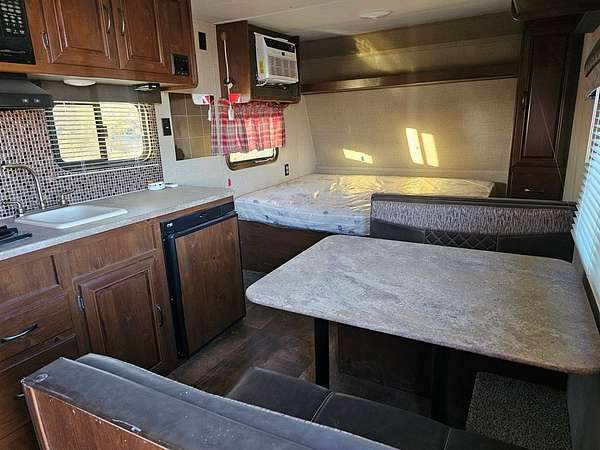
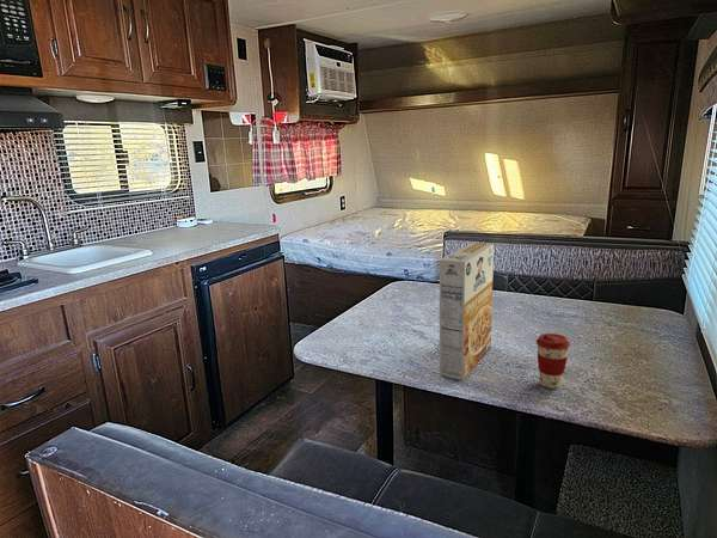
+ cereal box [439,242,495,381]
+ coffee cup [535,332,571,390]
